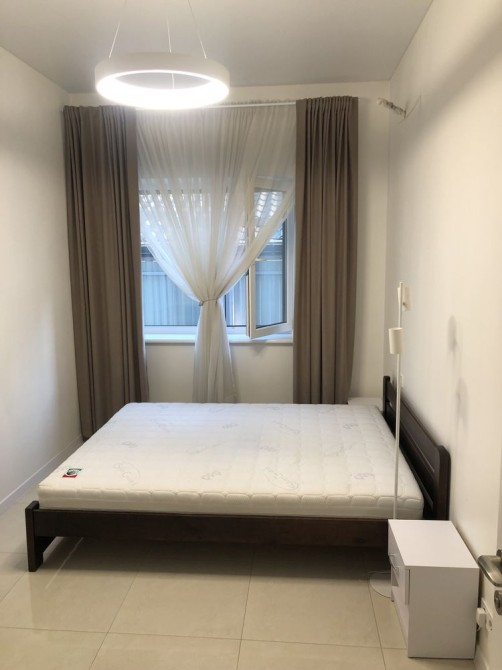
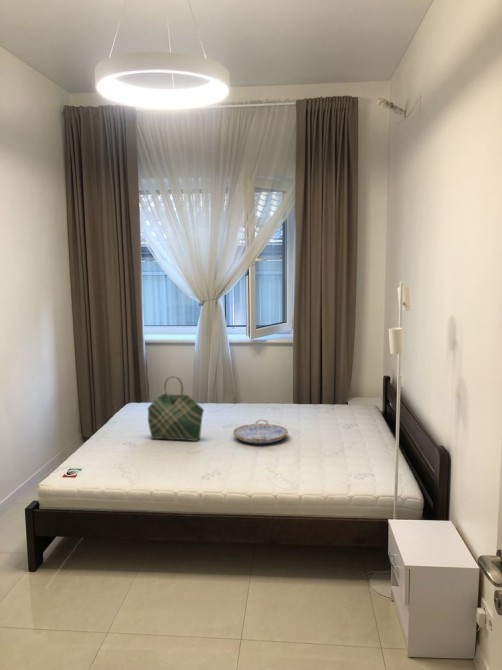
+ serving tray [232,418,289,445]
+ tote bag [147,375,205,442]
